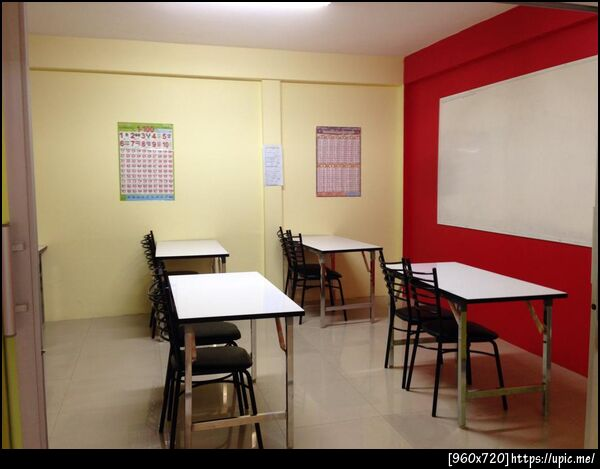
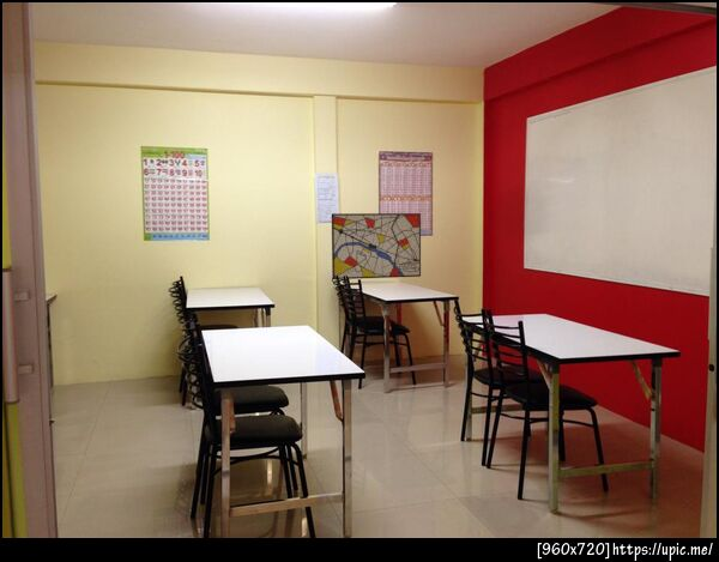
+ wall art [331,212,422,280]
